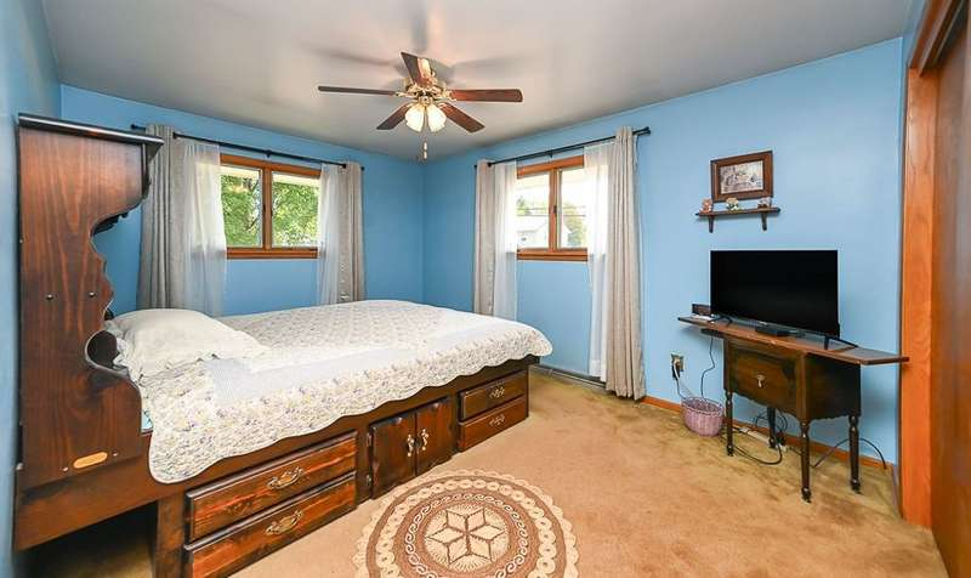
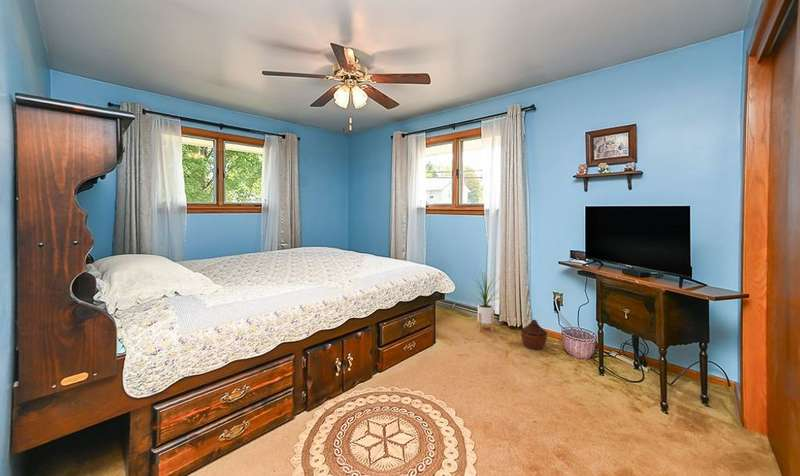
+ house plant [472,267,504,333]
+ woven basket [520,319,548,350]
